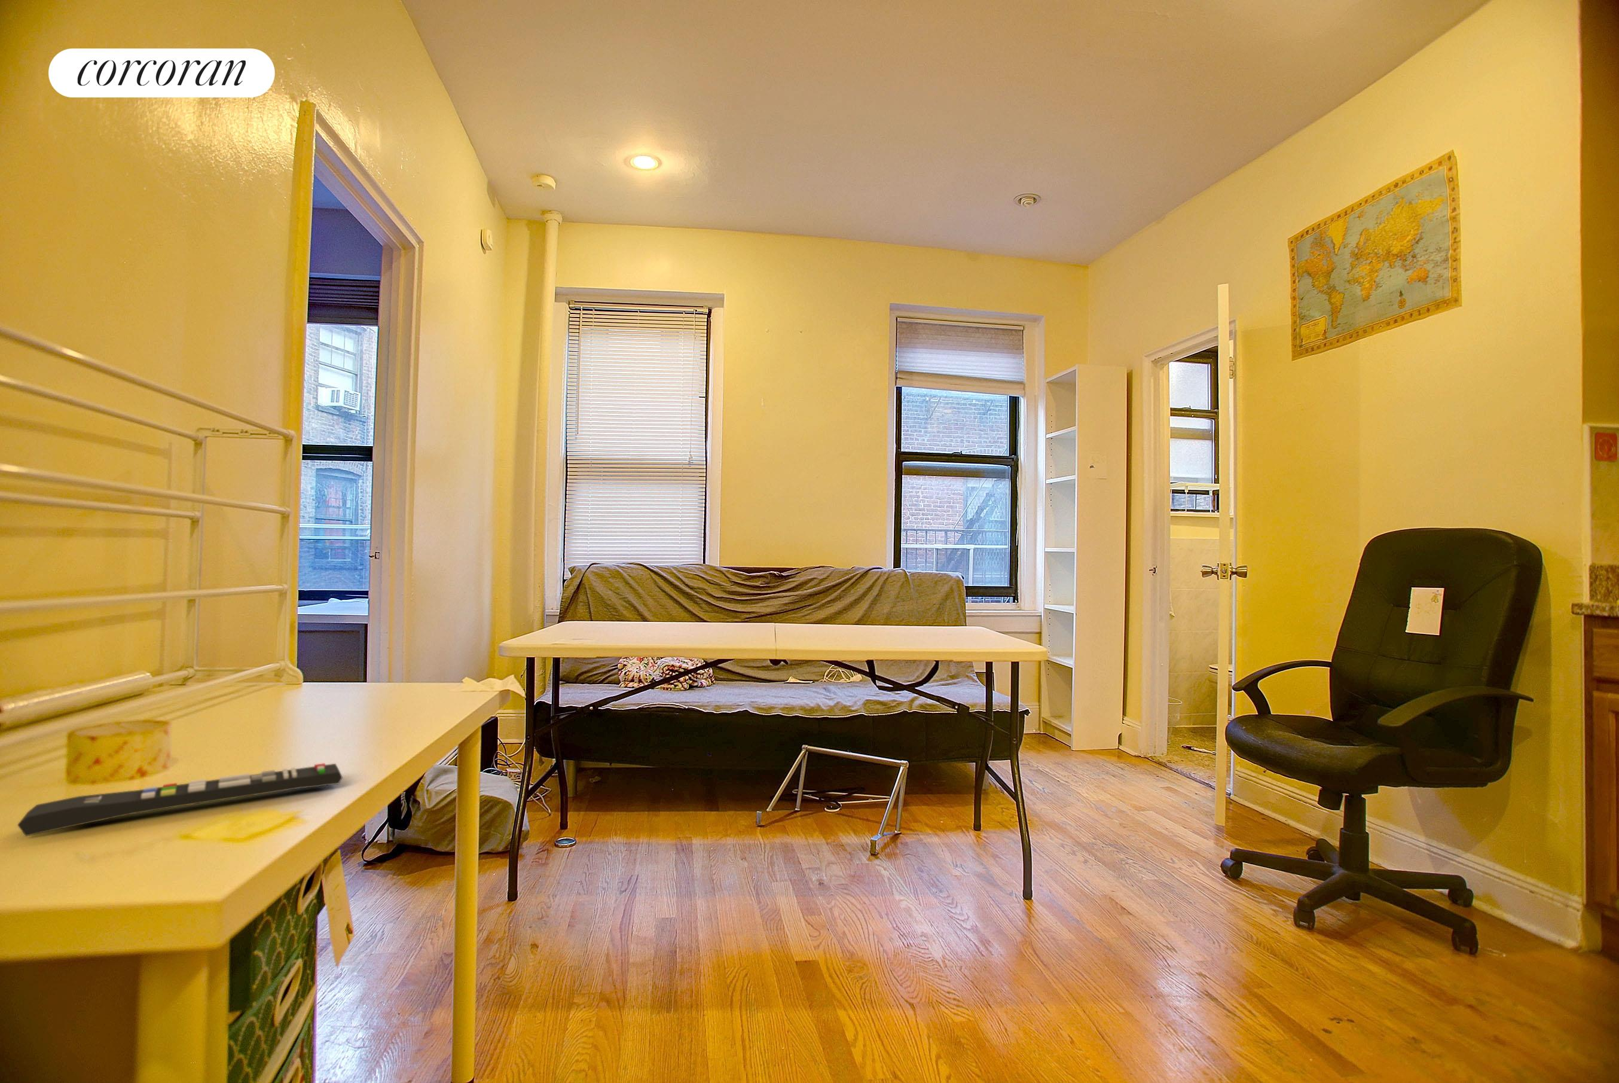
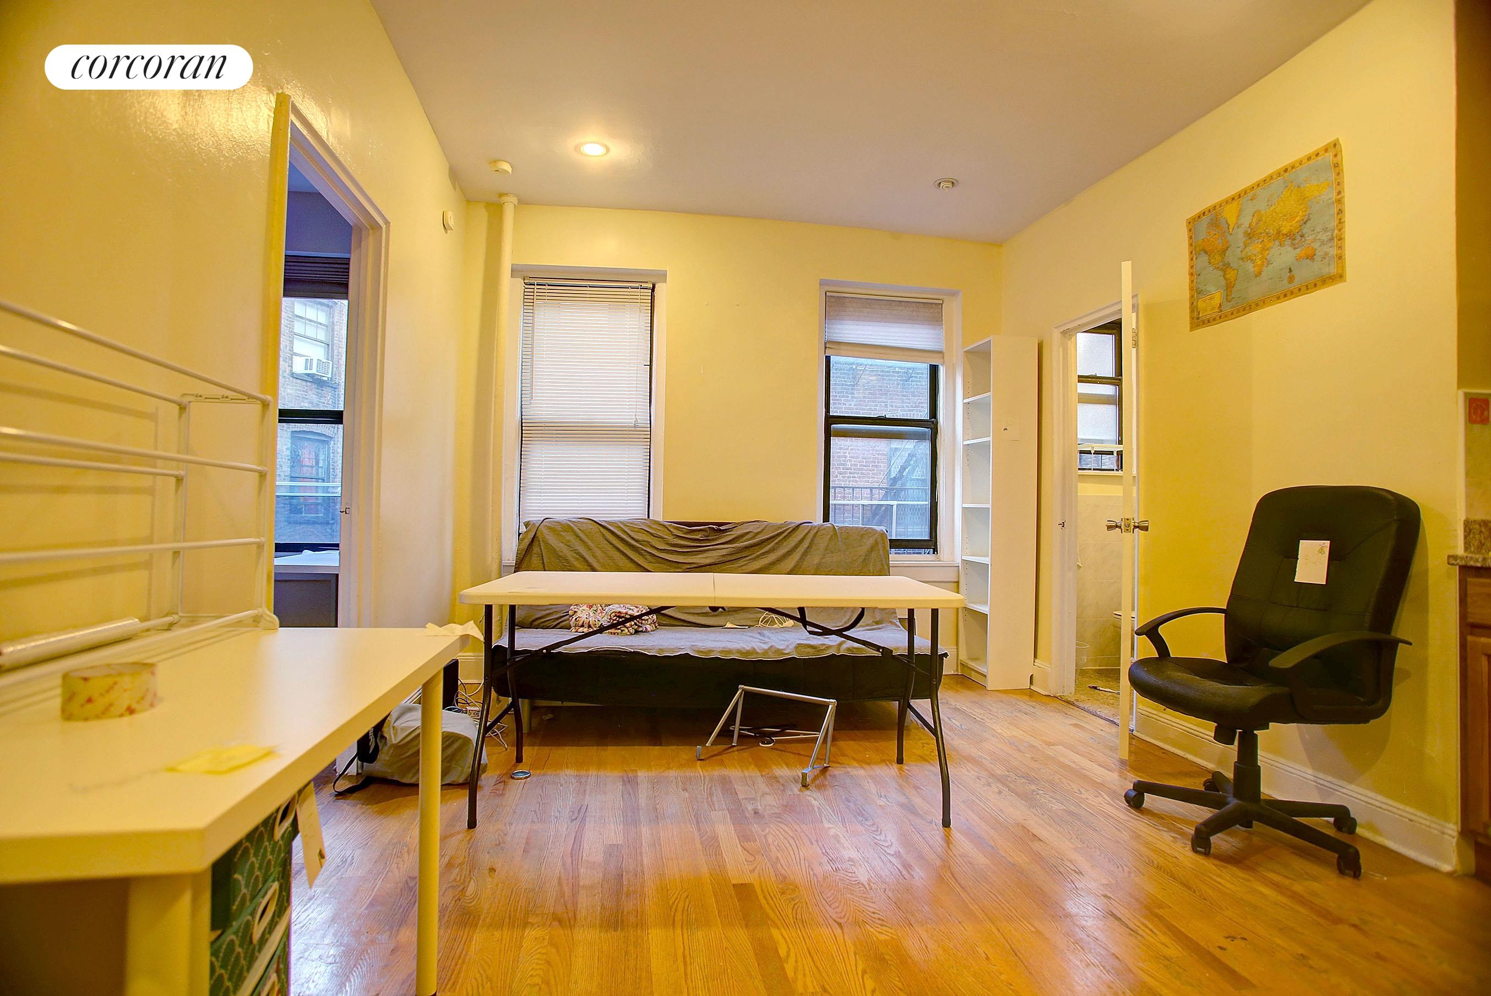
- remote control [17,763,343,836]
